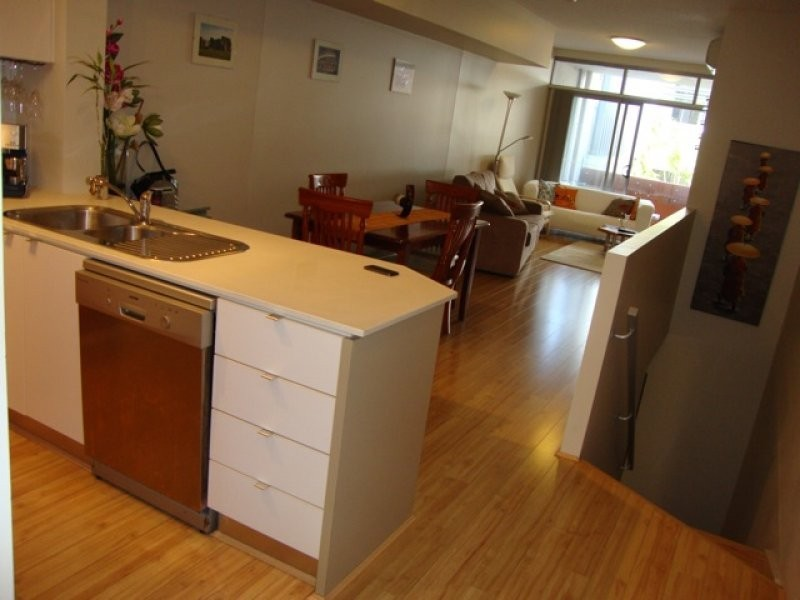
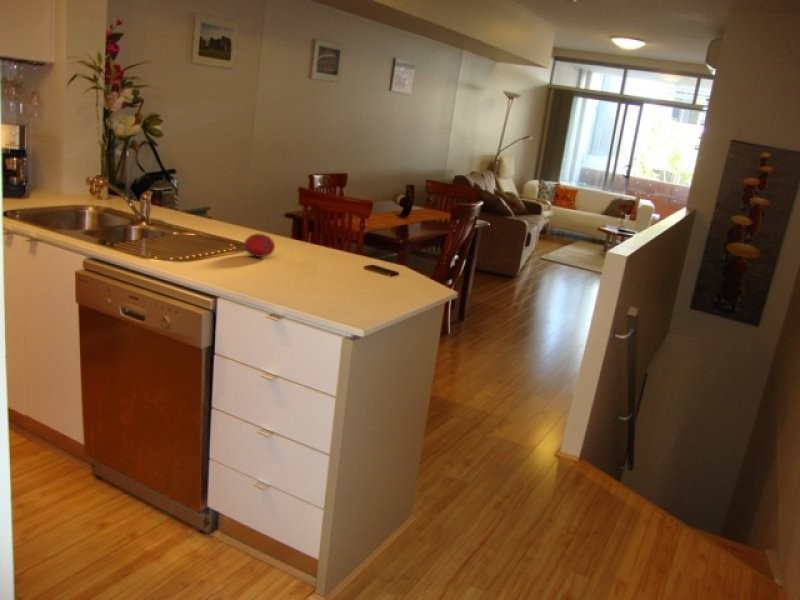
+ fruit [243,233,276,258]
